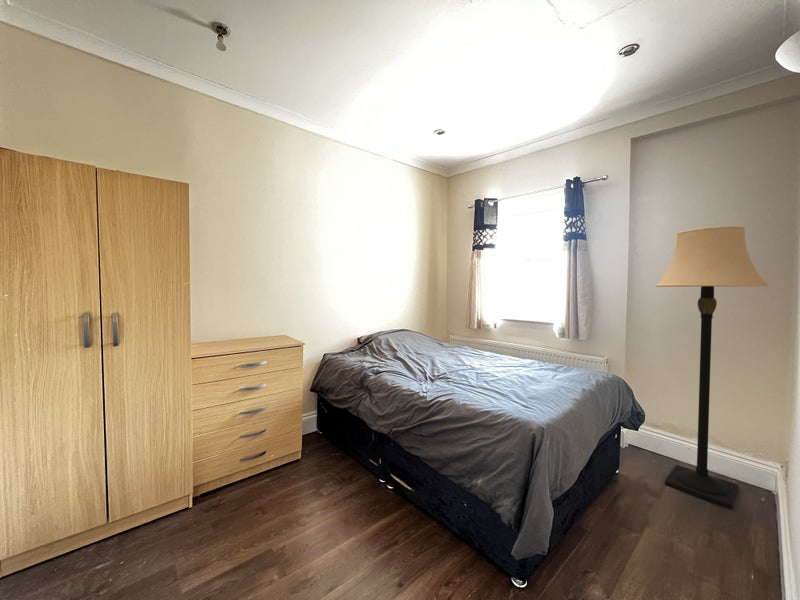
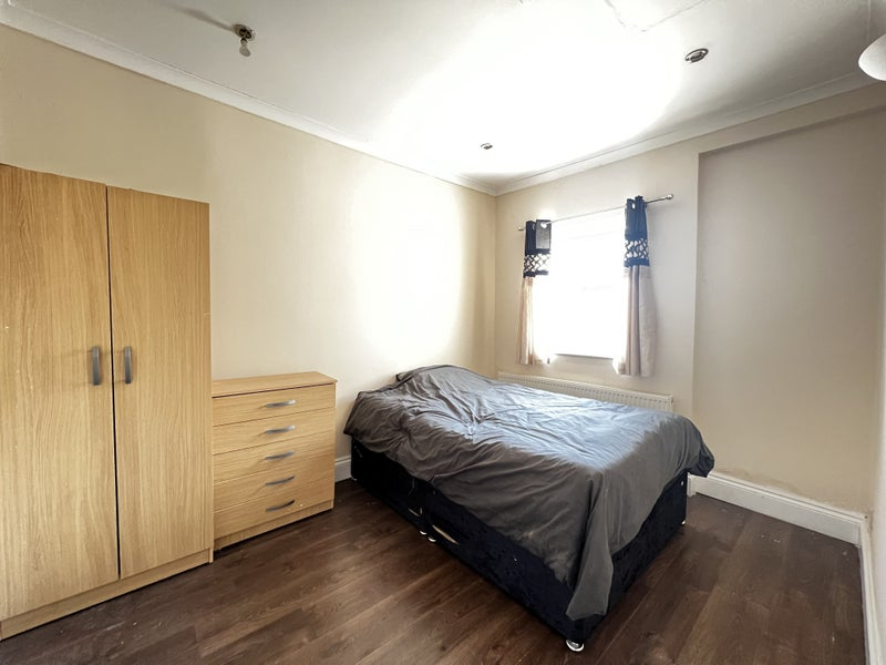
- lamp [654,225,771,510]
